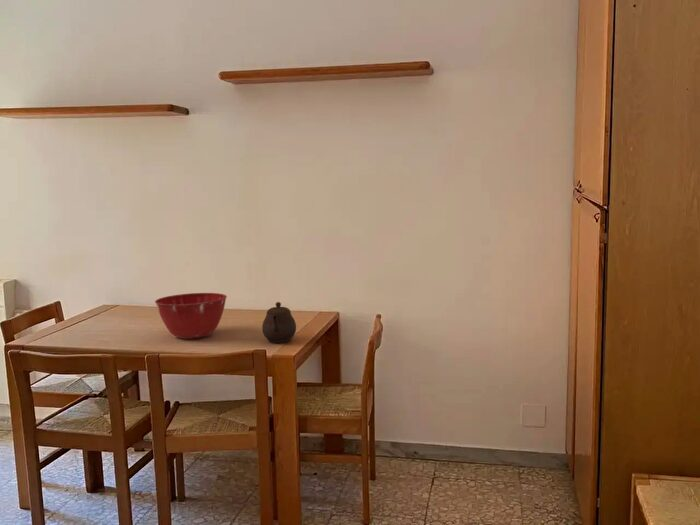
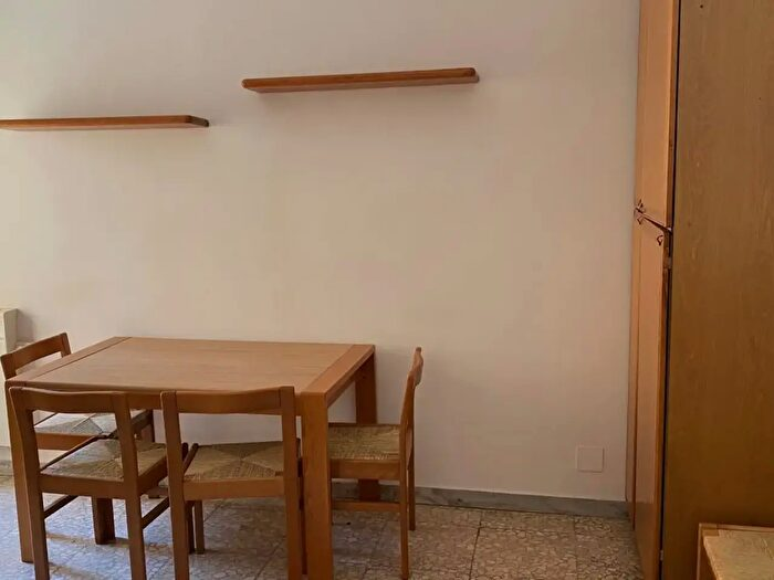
- mixing bowl [154,292,228,340]
- teapot [261,301,297,344]
